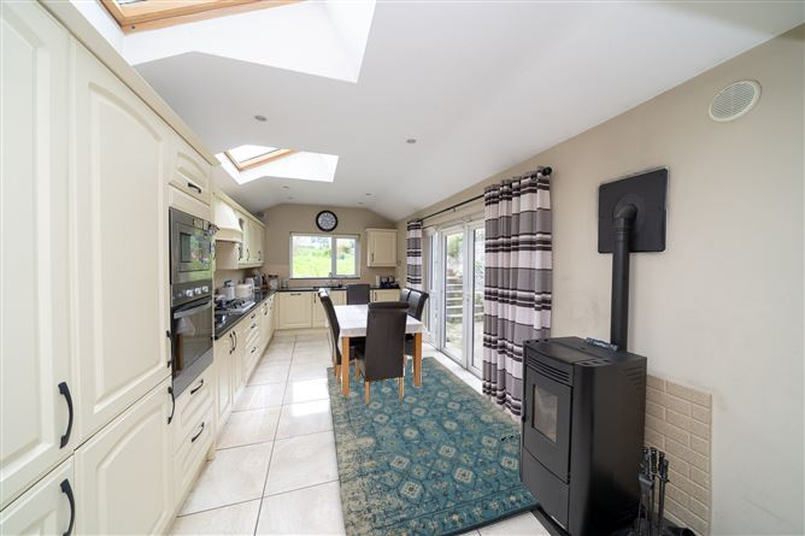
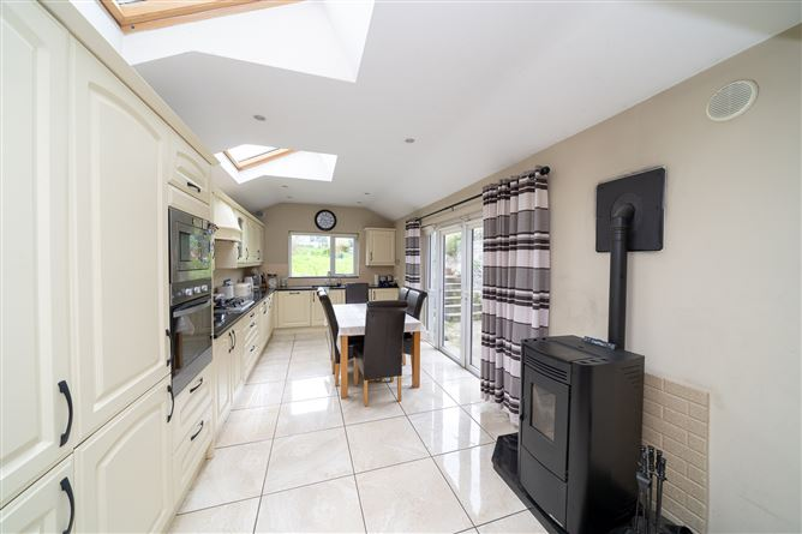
- rug [325,355,542,536]
